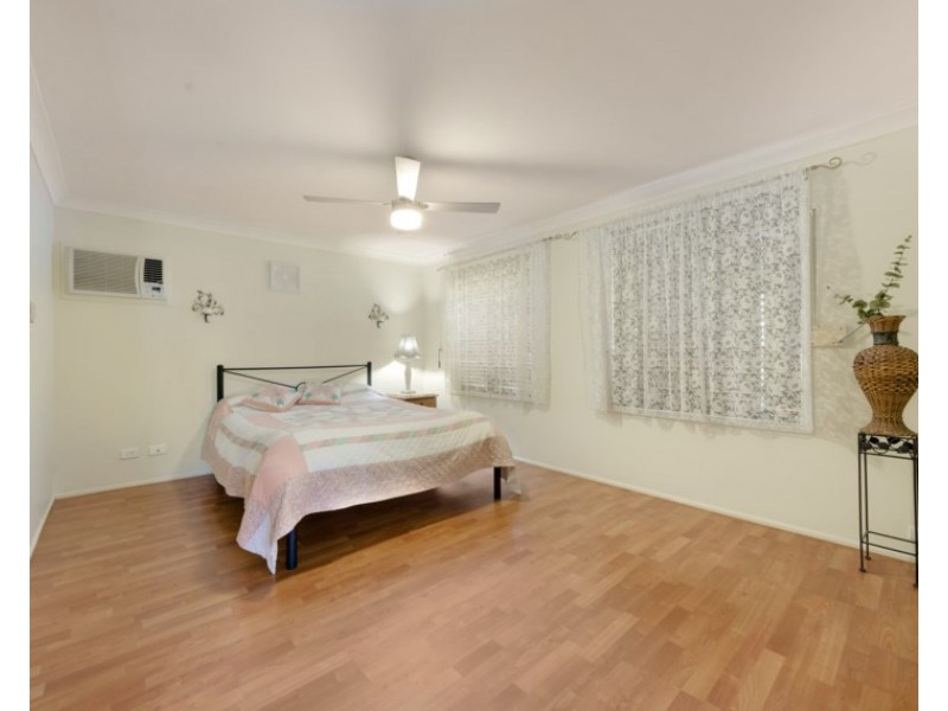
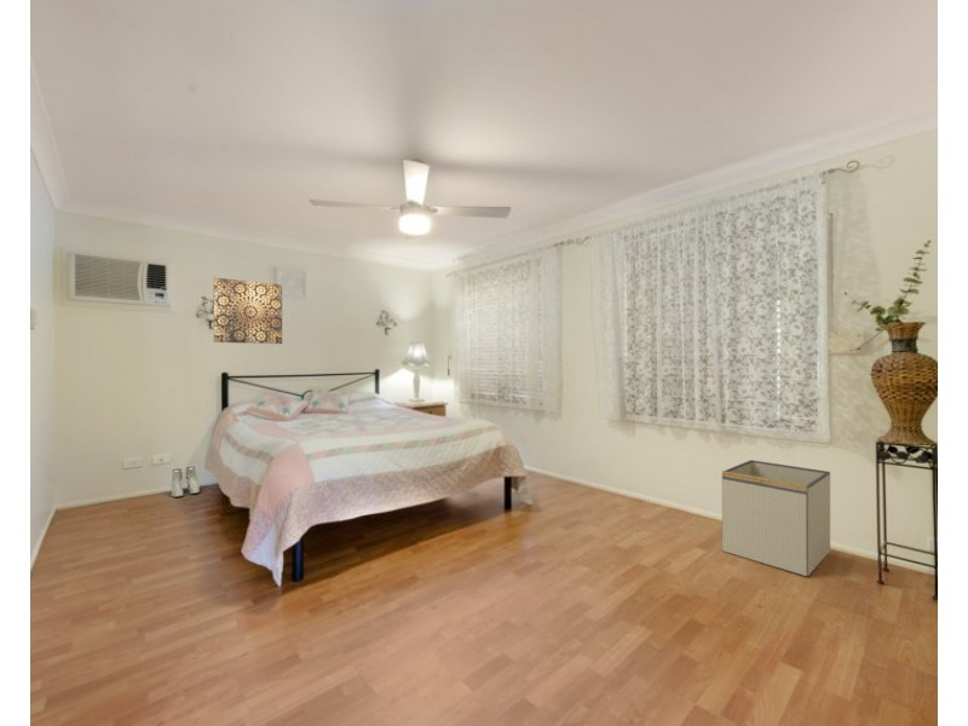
+ storage bin [721,459,831,577]
+ wall art [213,277,283,345]
+ boots [169,466,201,499]
